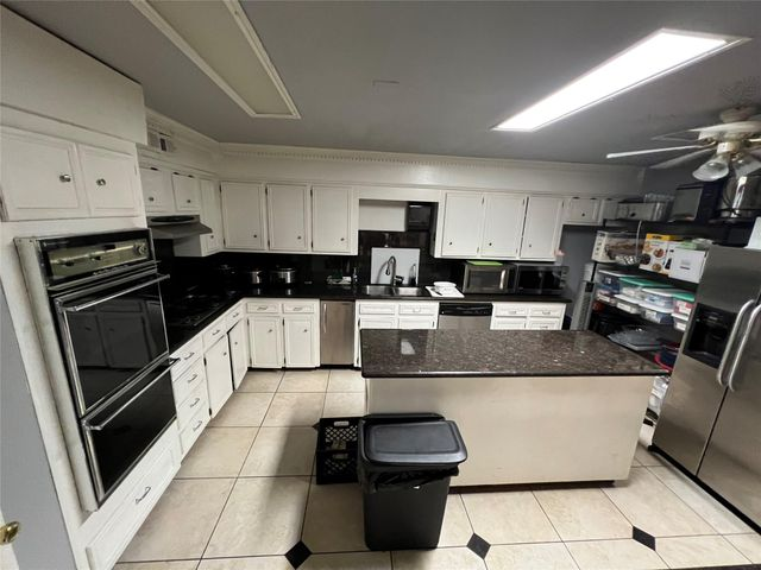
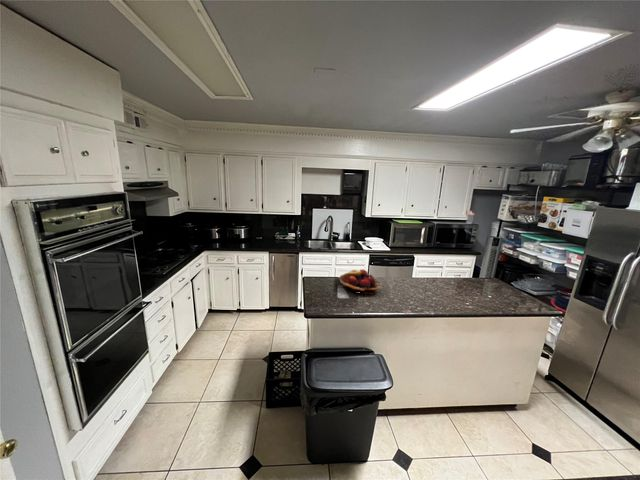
+ fruit basket [338,268,382,295]
